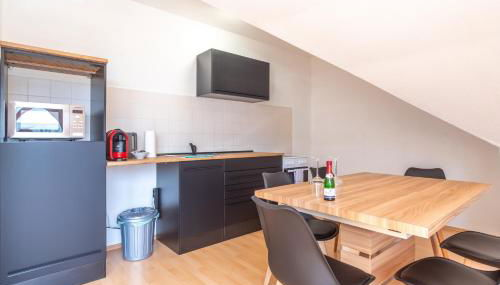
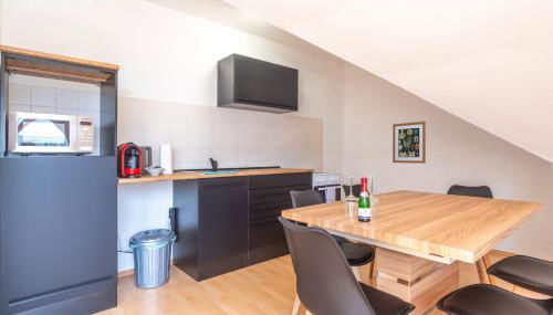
+ wall art [392,120,427,165]
